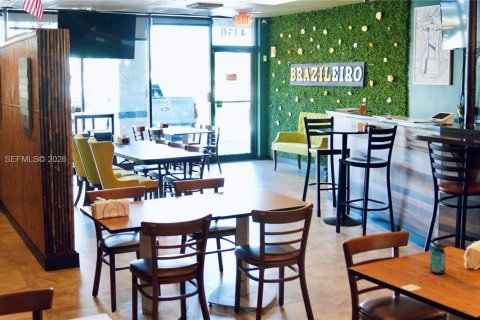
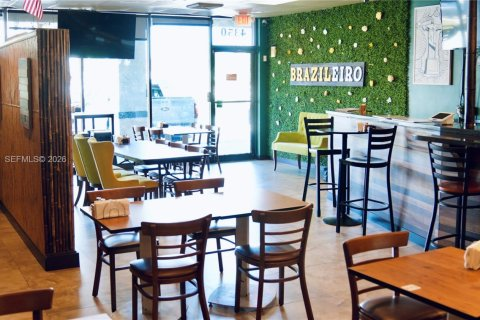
- beverage can [429,246,447,275]
